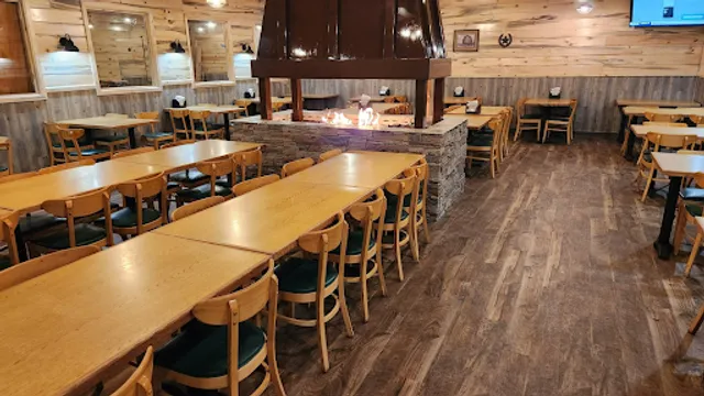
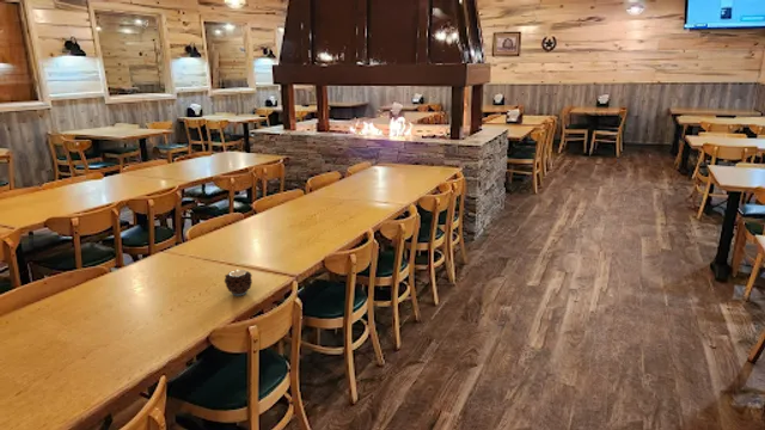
+ candle [224,269,253,296]
